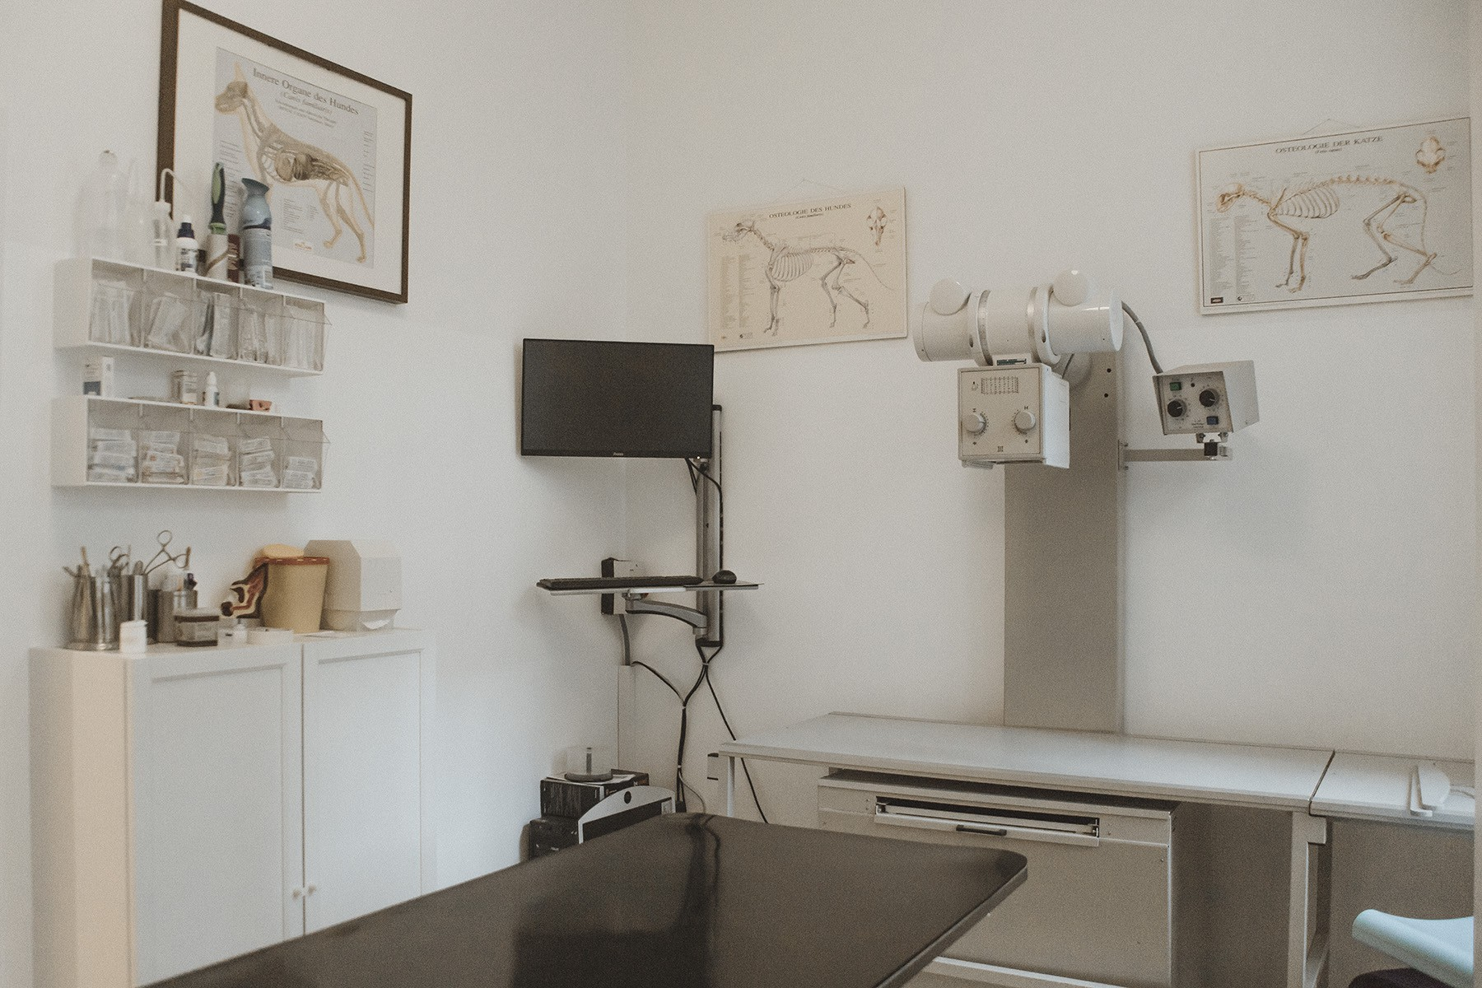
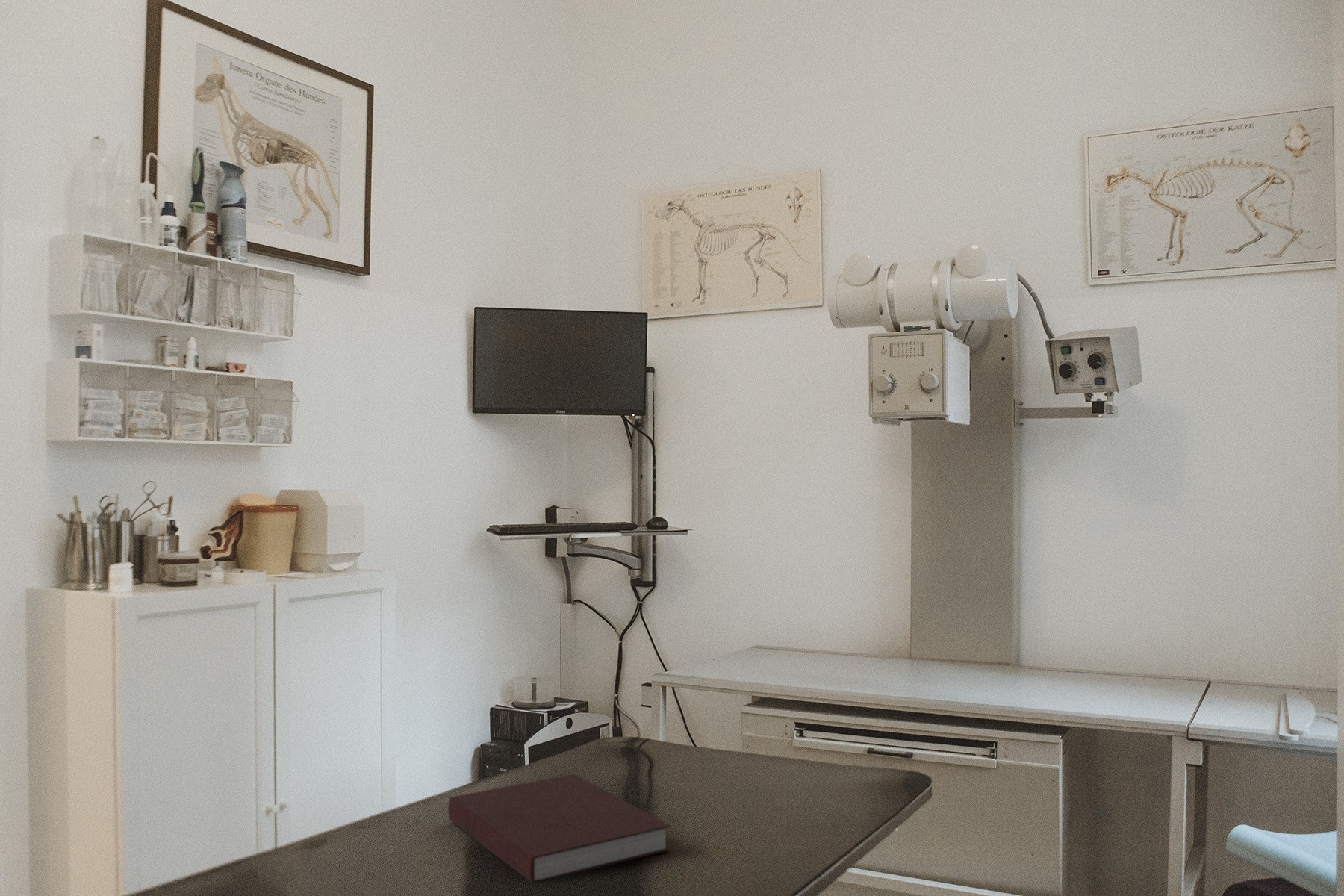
+ notebook [447,773,671,883]
